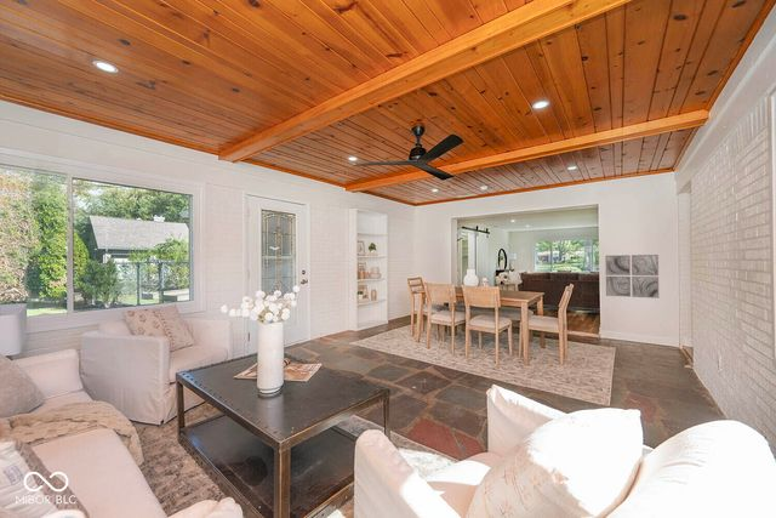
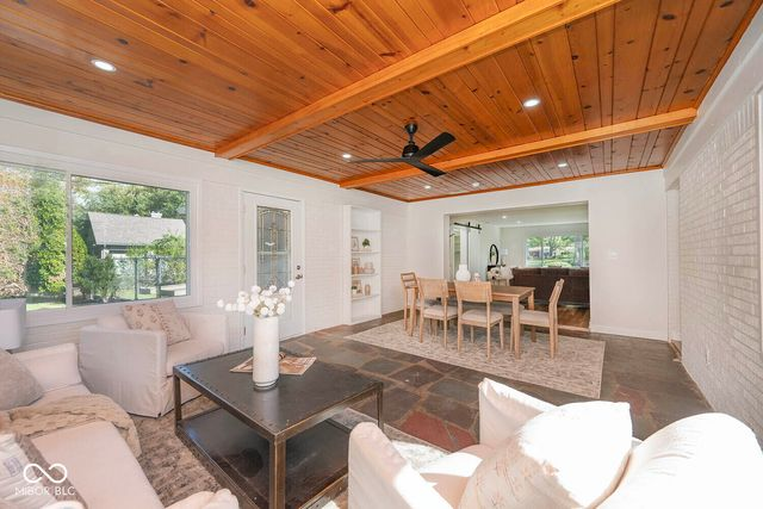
- wall art [604,254,660,300]
